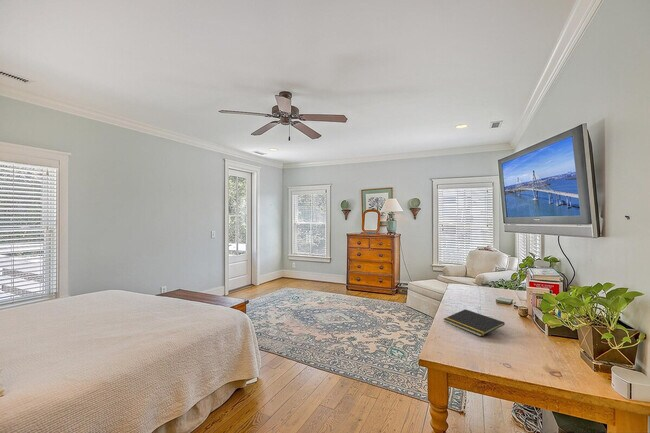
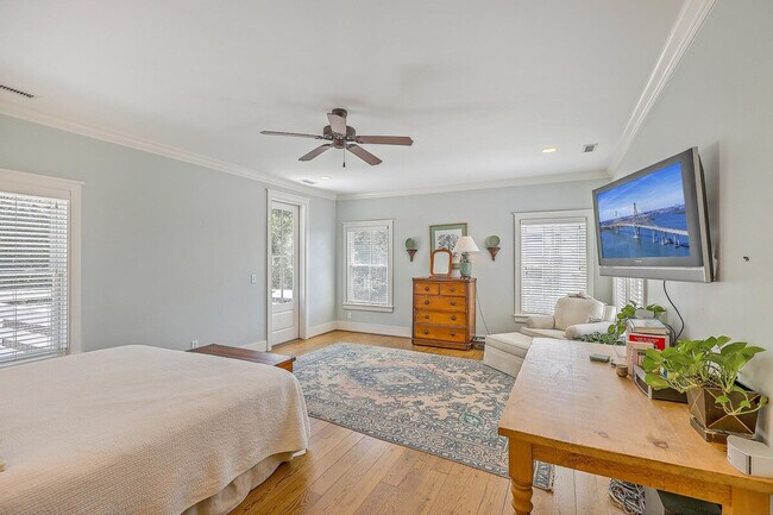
- notepad [443,309,506,337]
